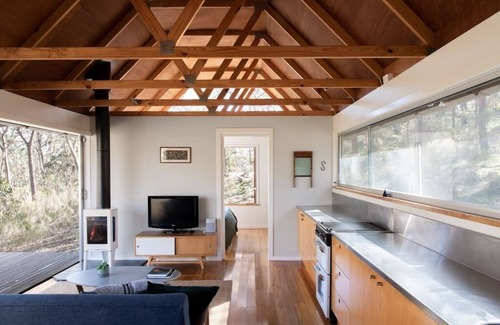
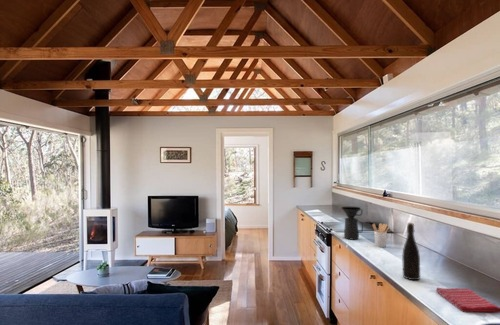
+ utensil holder [372,222,390,248]
+ coffee maker [341,206,364,241]
+ dish towel [435,287,500,313]
+ bottle [401,222,421,281]
